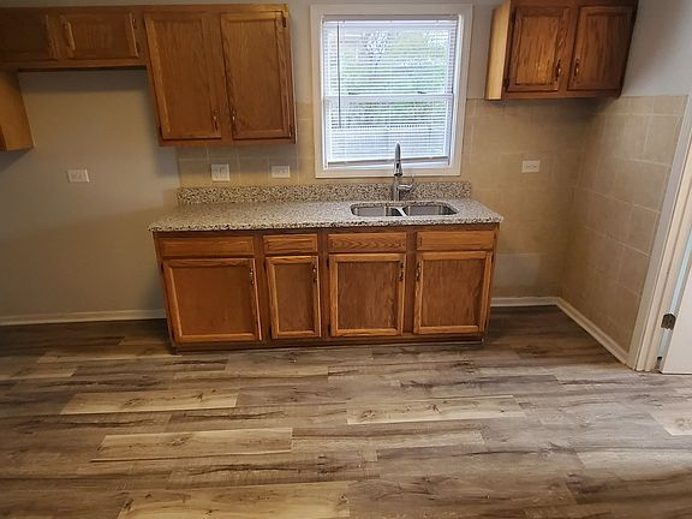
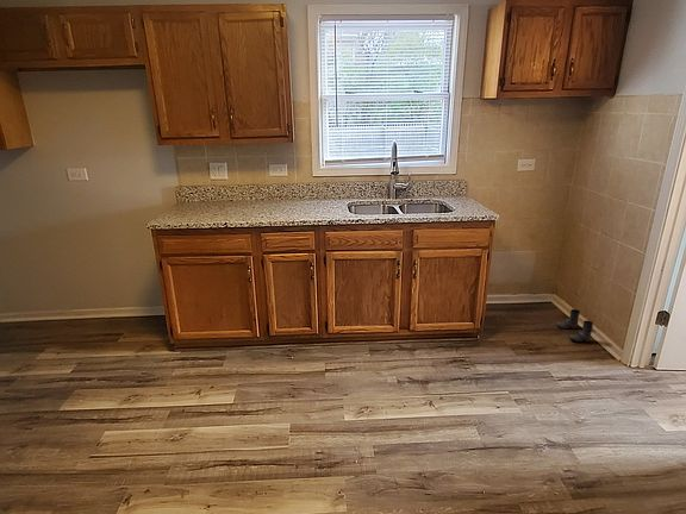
+ boots [555,308,594,343]
